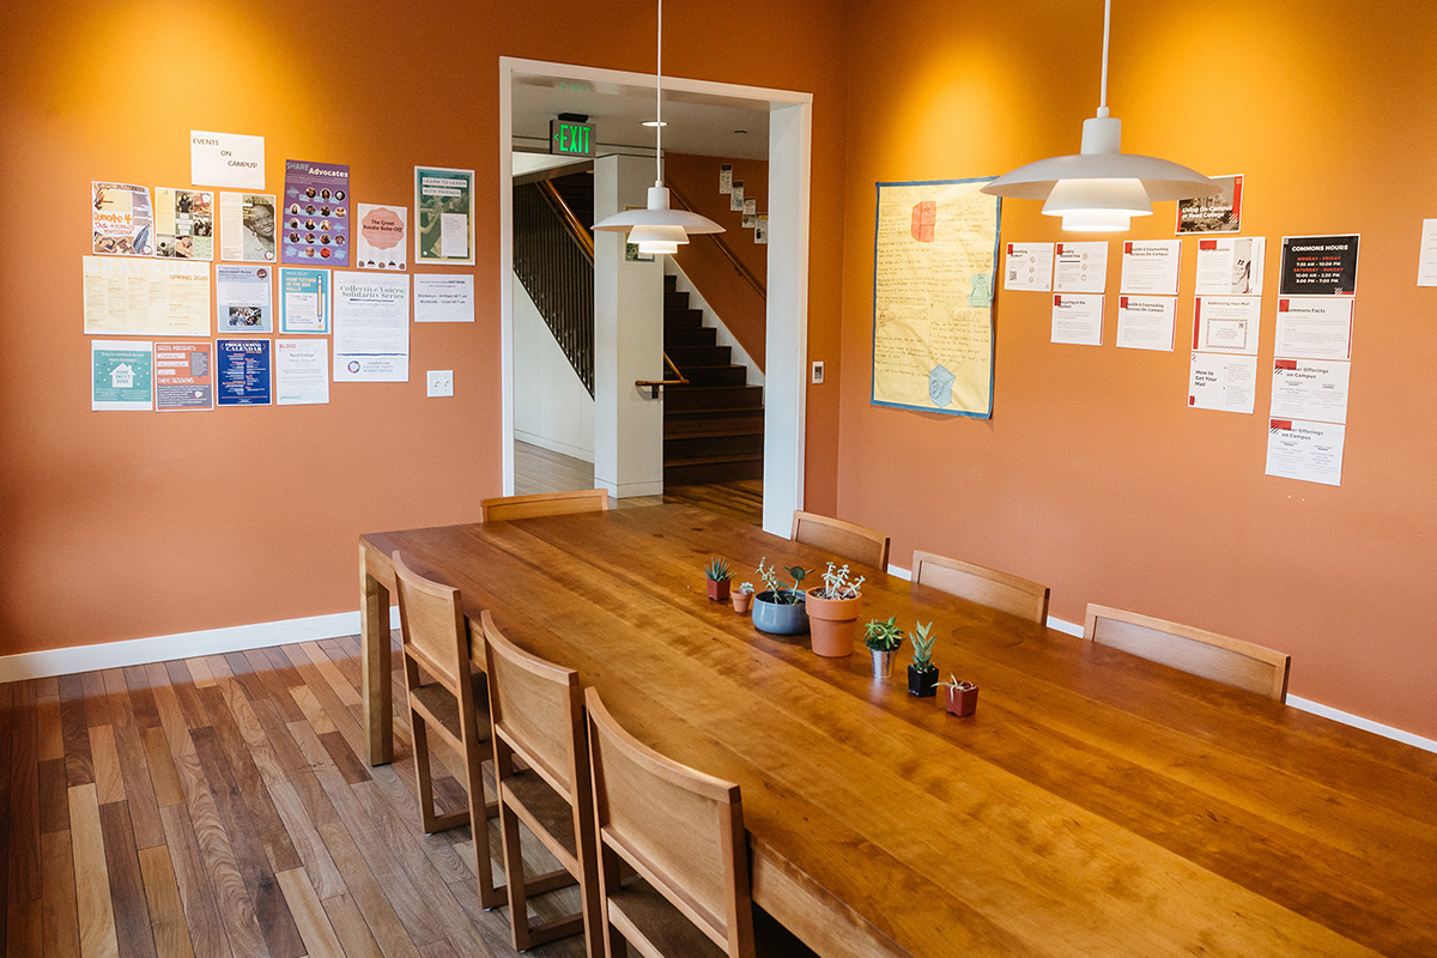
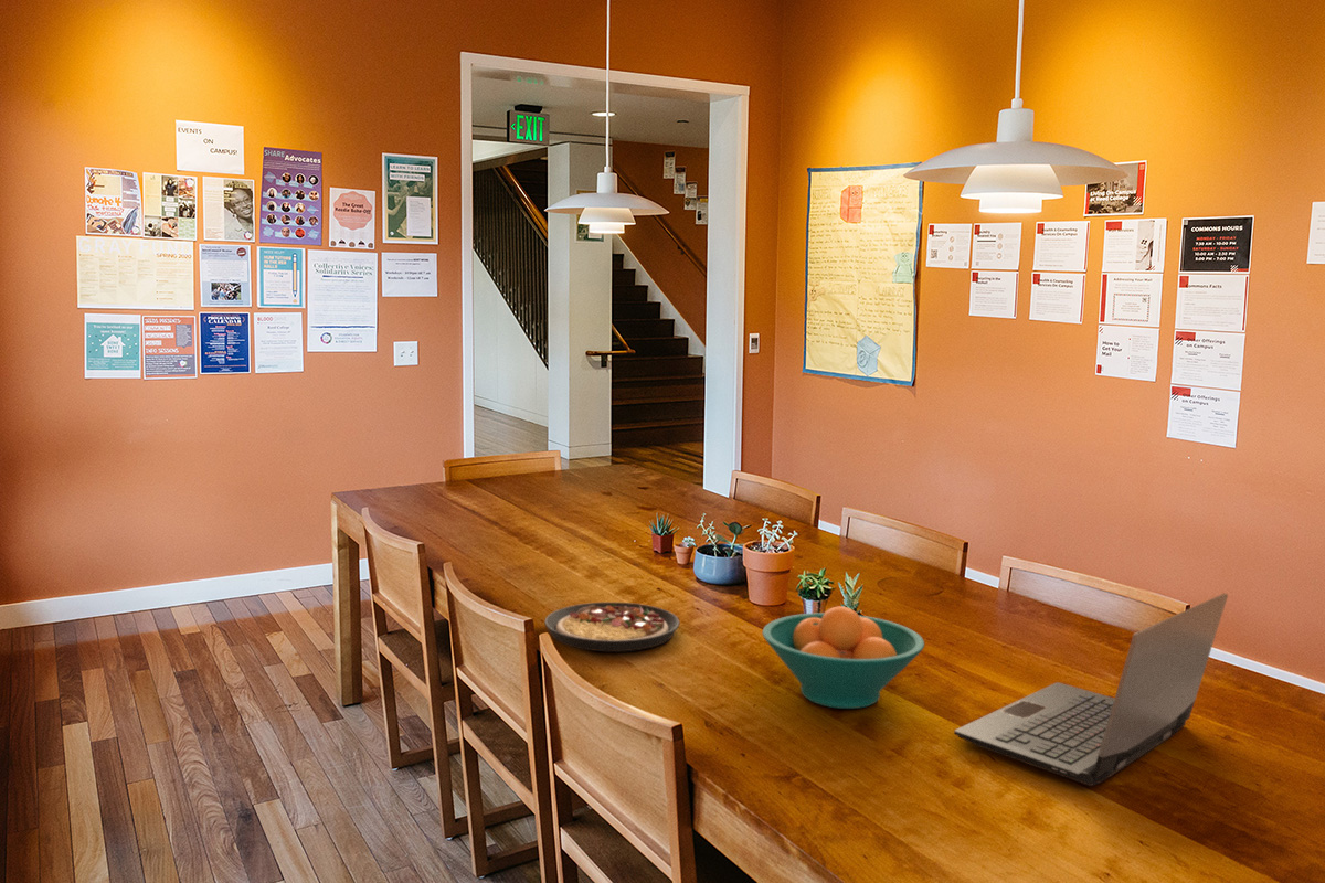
+ laptop computer [953,593,1229,787]
+ plate [543,602,680,652]
+ fruit bowl [761,605,925,710]
